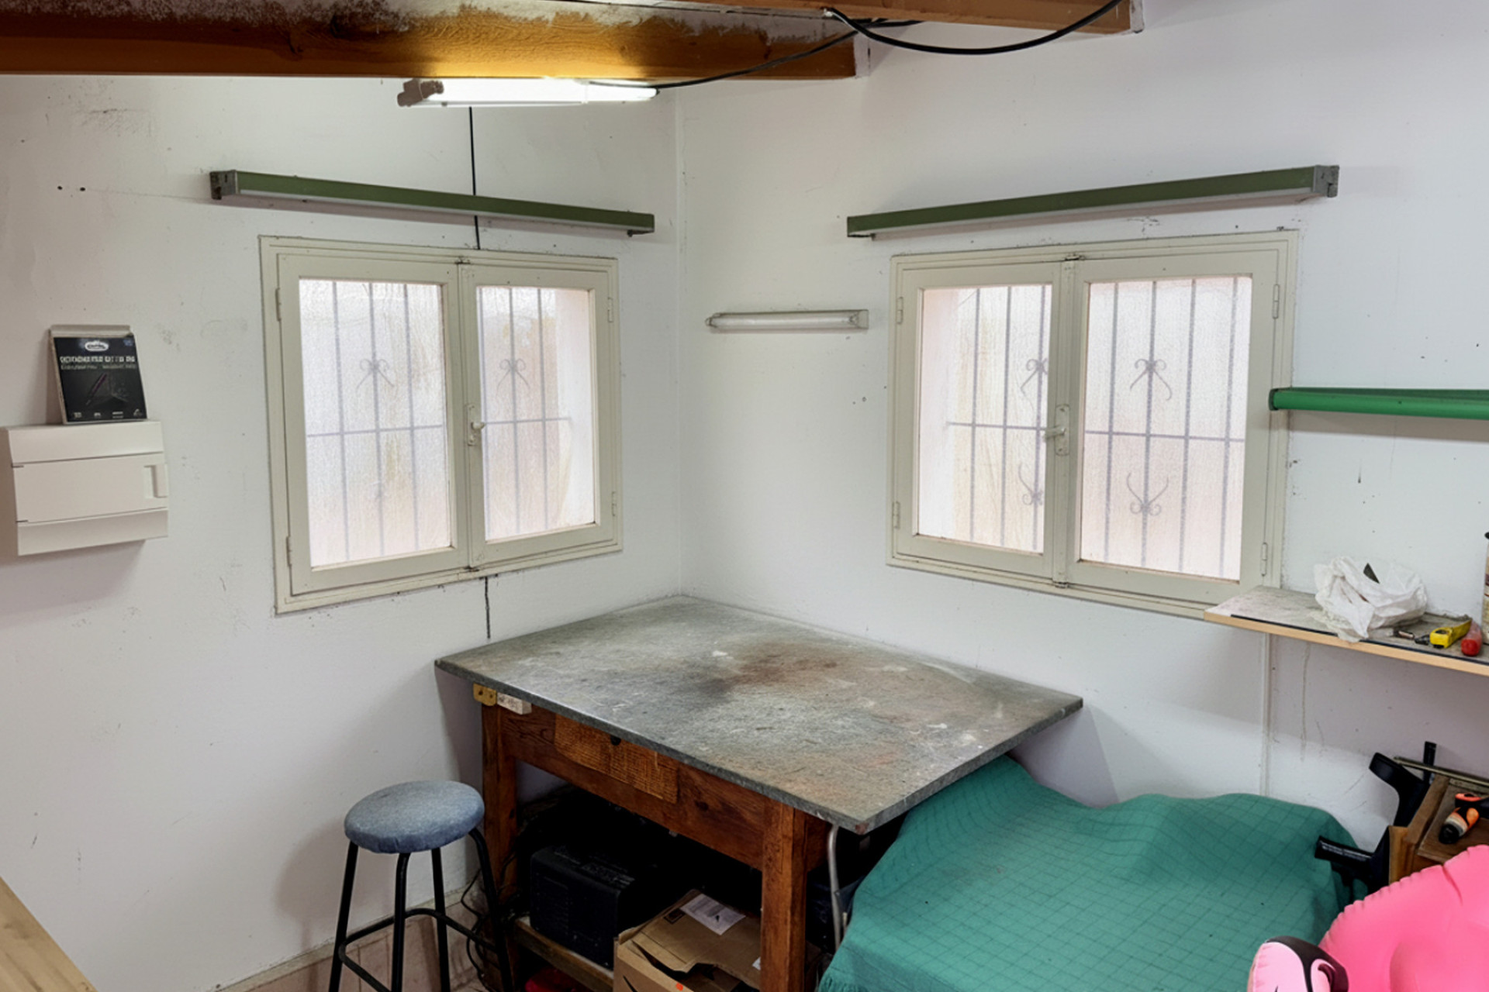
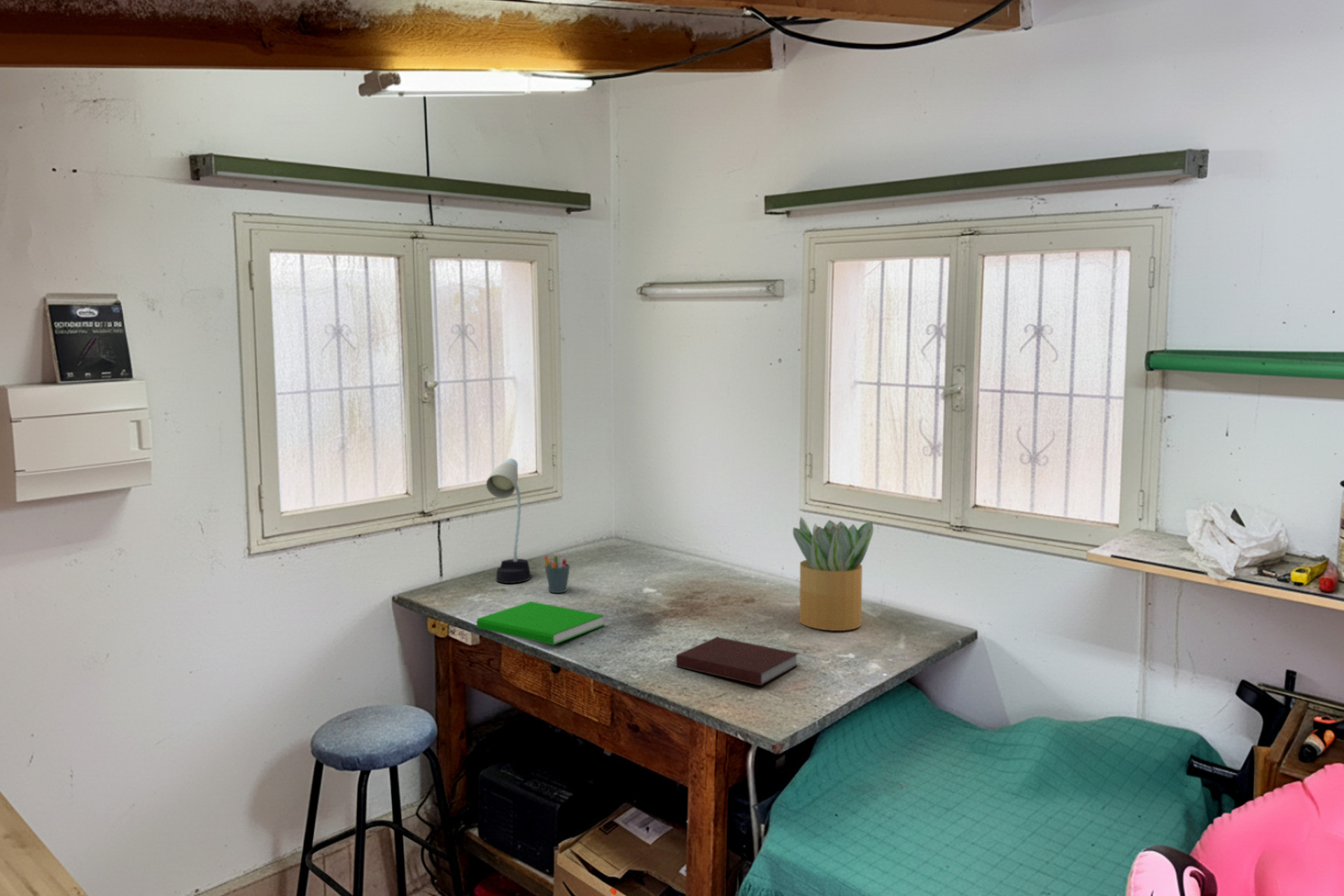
+ desk lamp [486,458,532,584]
+ potted plant [792,516,874,631]
+ pen holder [543,554,570,594]
+ notebook [675,636,799,687]
+ book [476,601,605,646]
